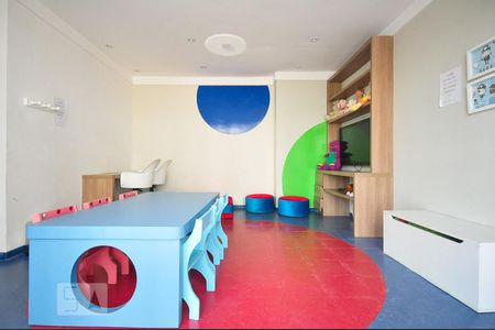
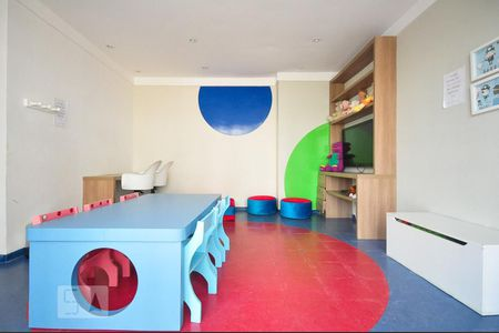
- ceiling light [204,33,248,57]
